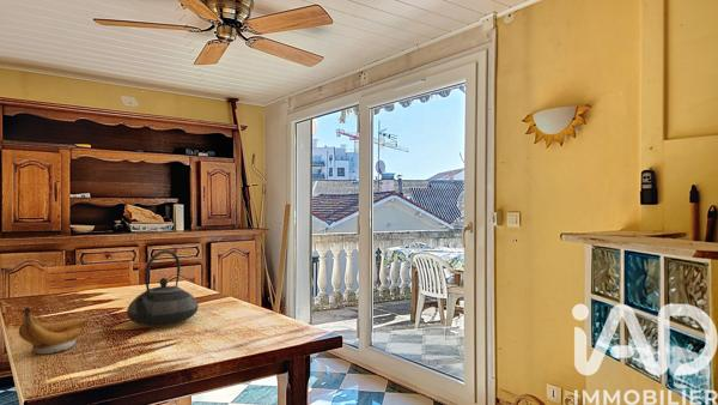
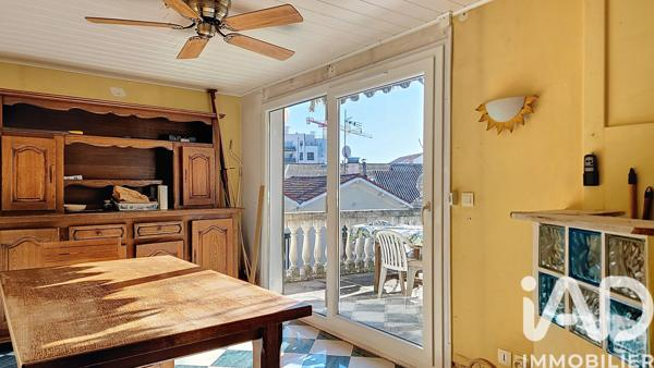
- teapot [126,249,200,326]
- banana [18,307,90,355]
